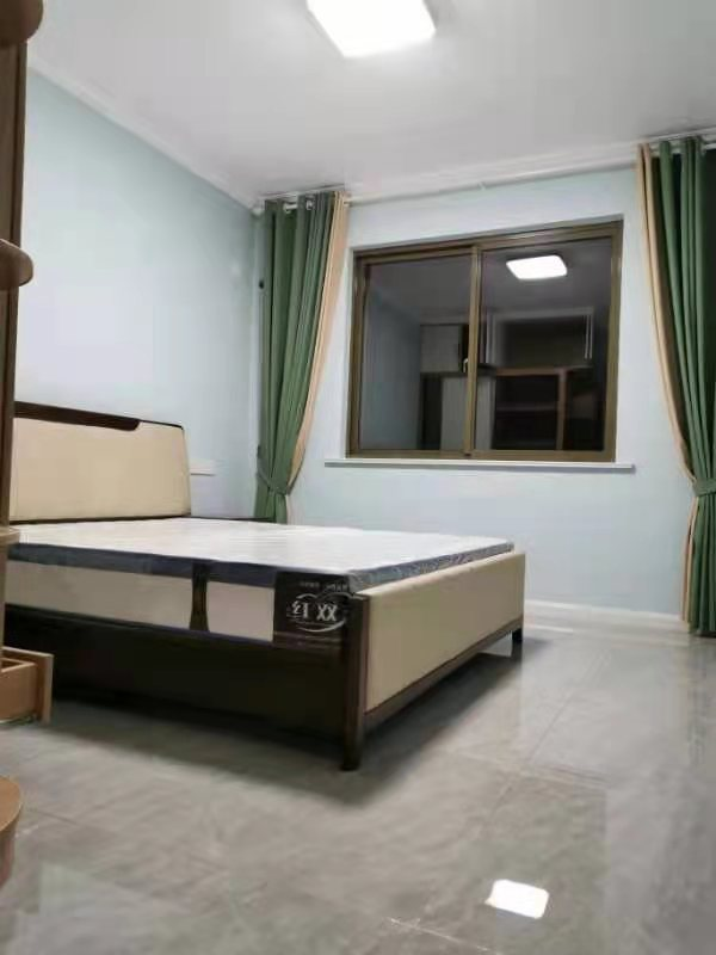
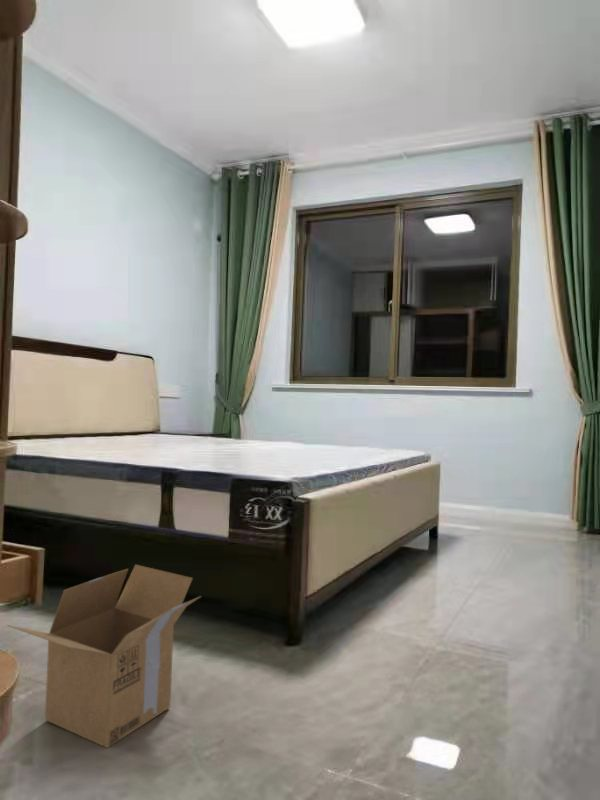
+ cardboard box [6,564,202,749]
